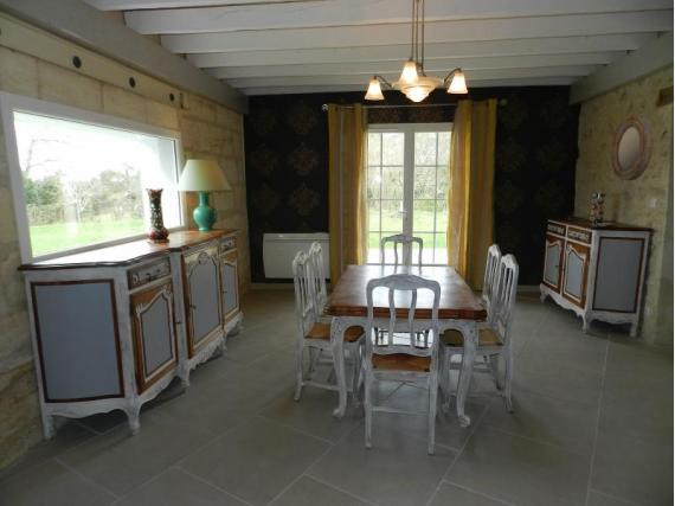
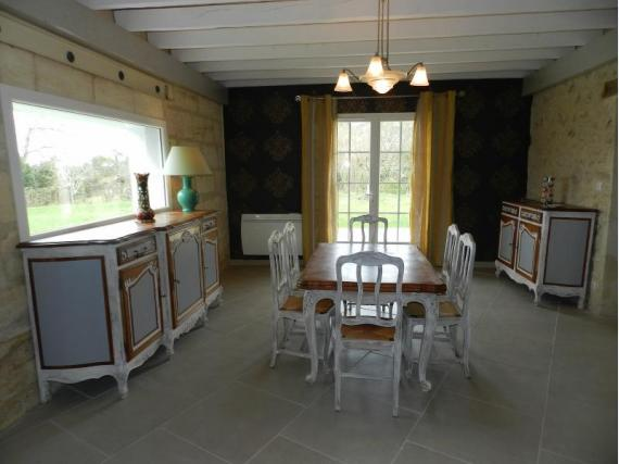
- home mirror [610,114,655,181]
